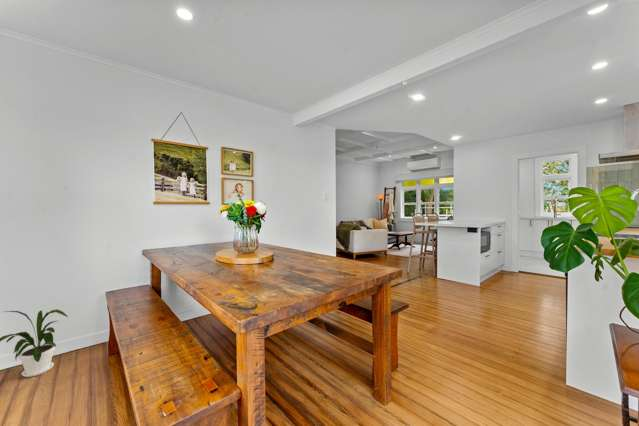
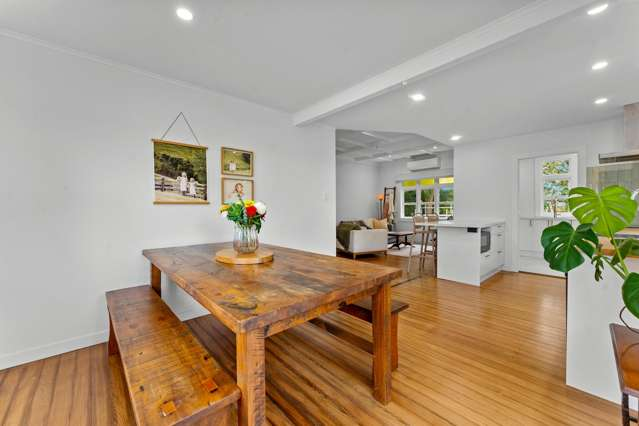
- house plant [0,308,69,378]
